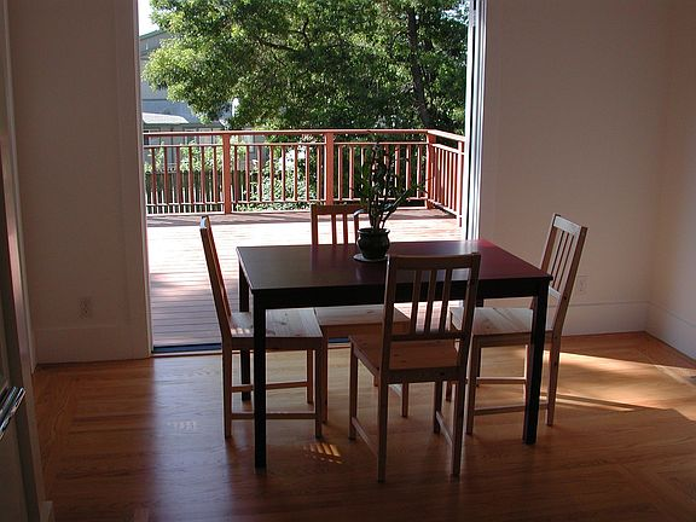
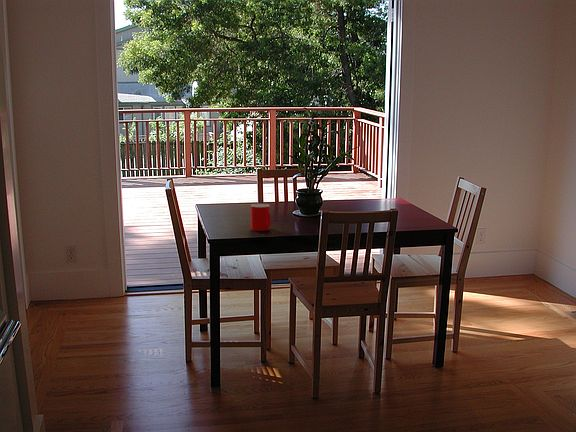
+ cup [250,203,272,232]
